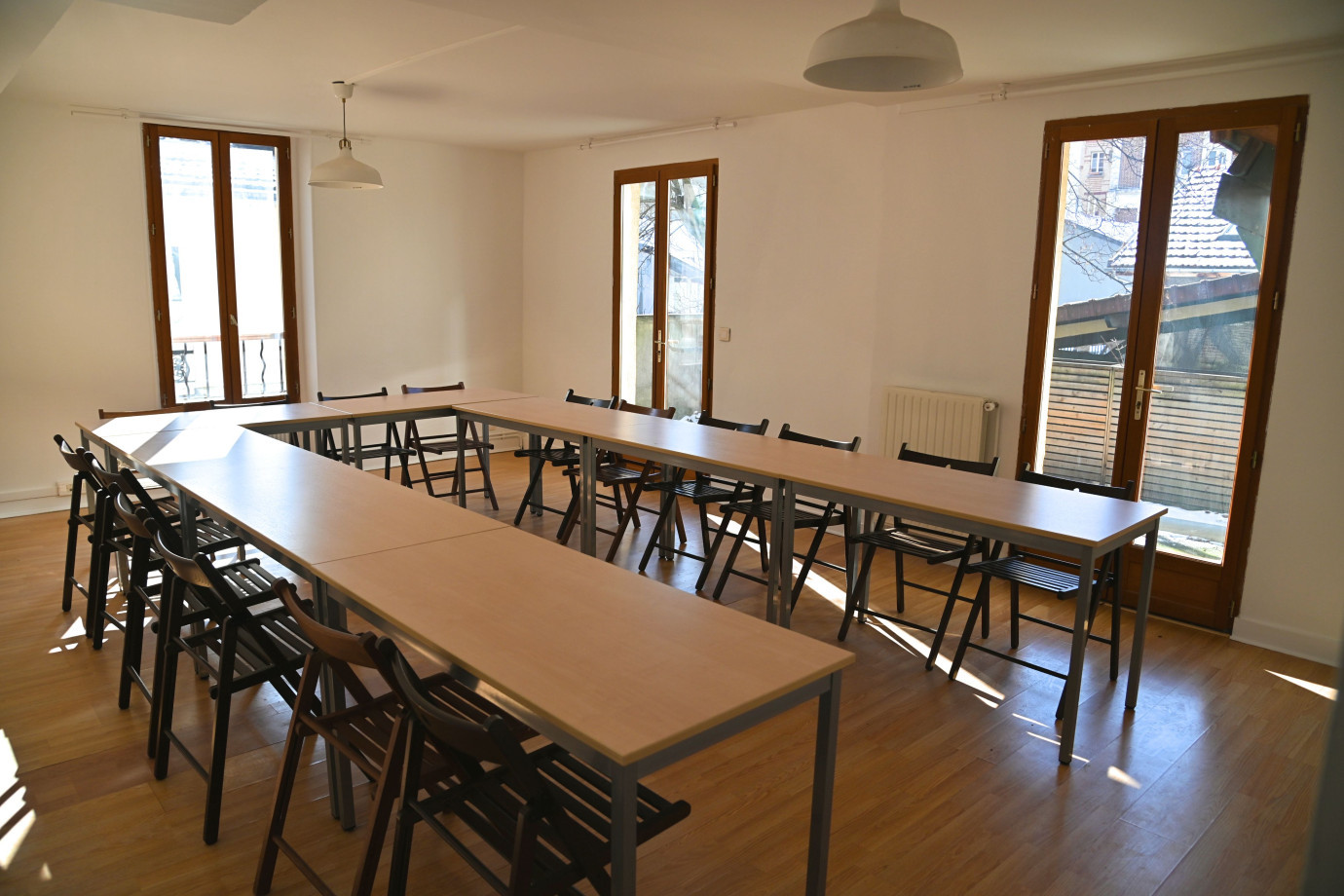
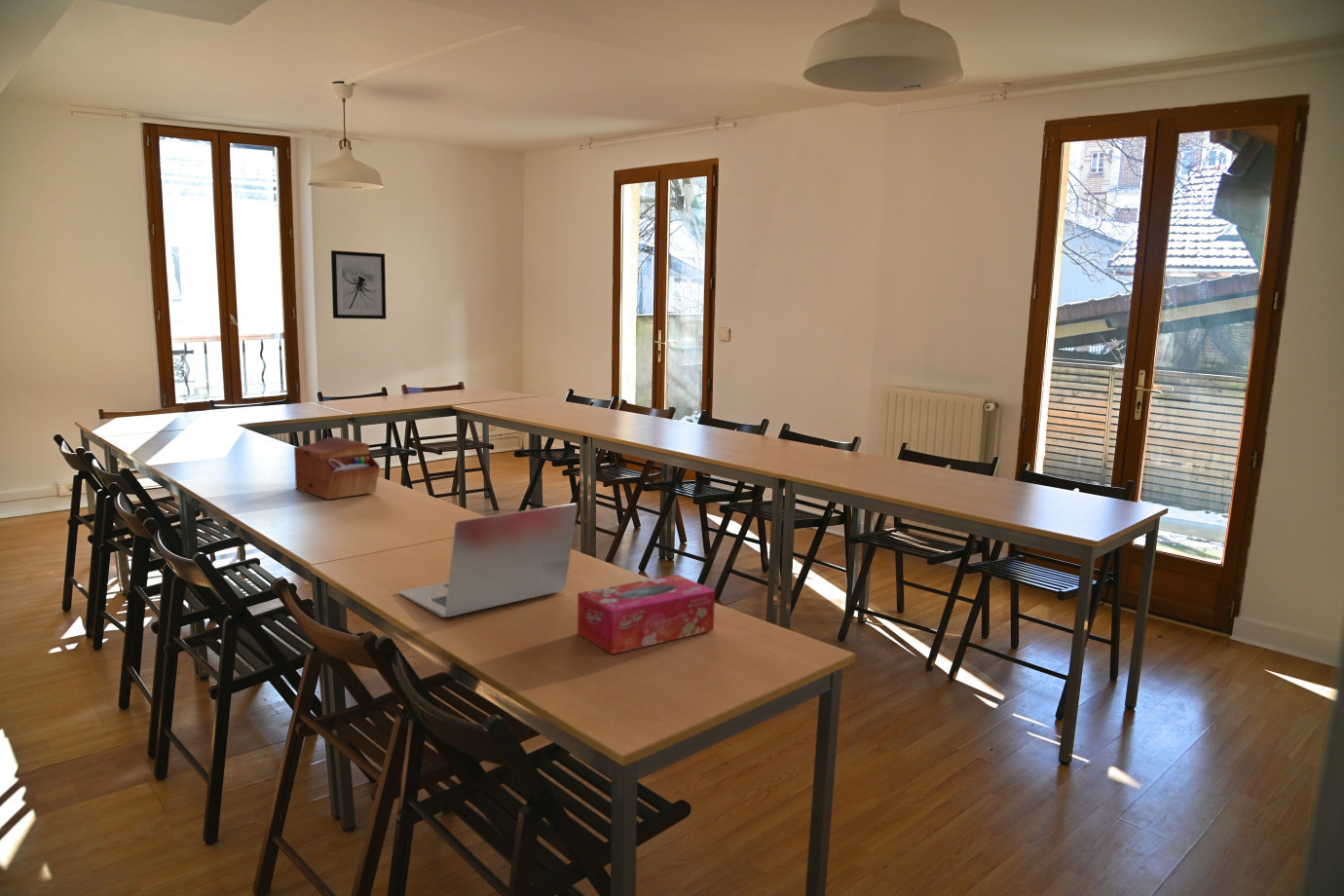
+ laptop [397,503,579,618]
+ wall art [330,249,387,320]
+ tissue box [577,574,716,655]
+ sewing box [293,435,381,501]
